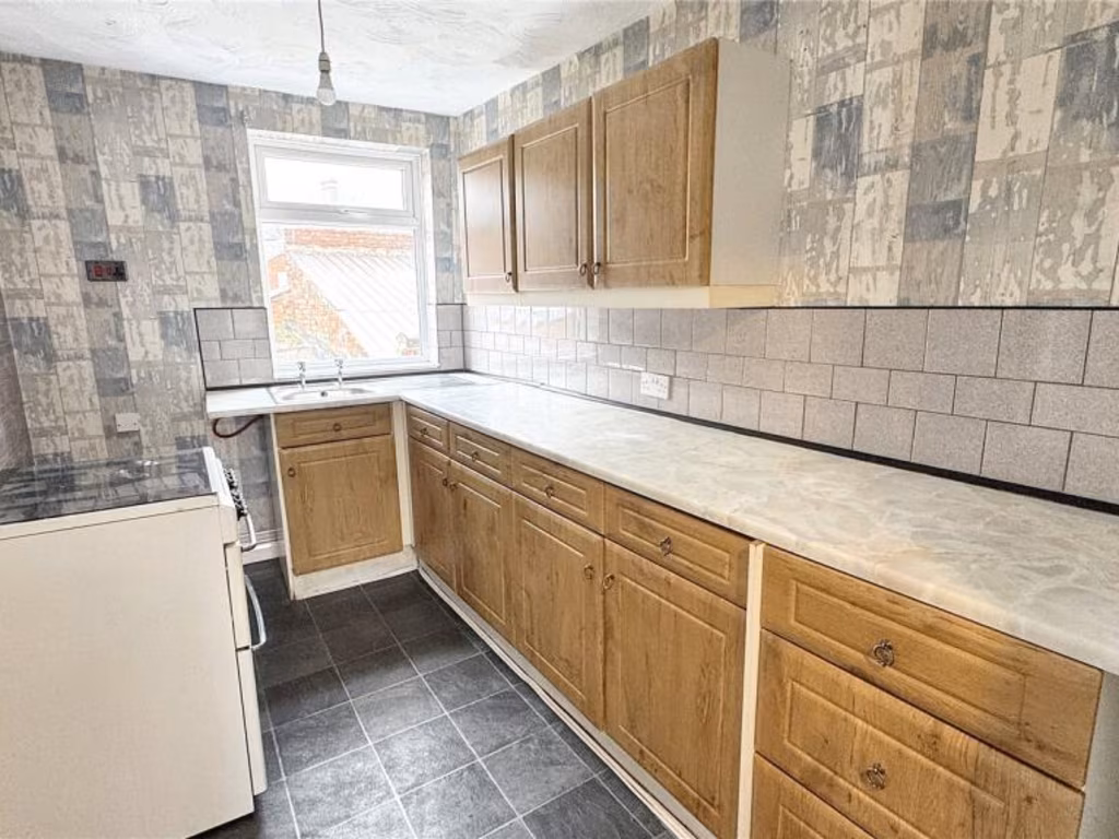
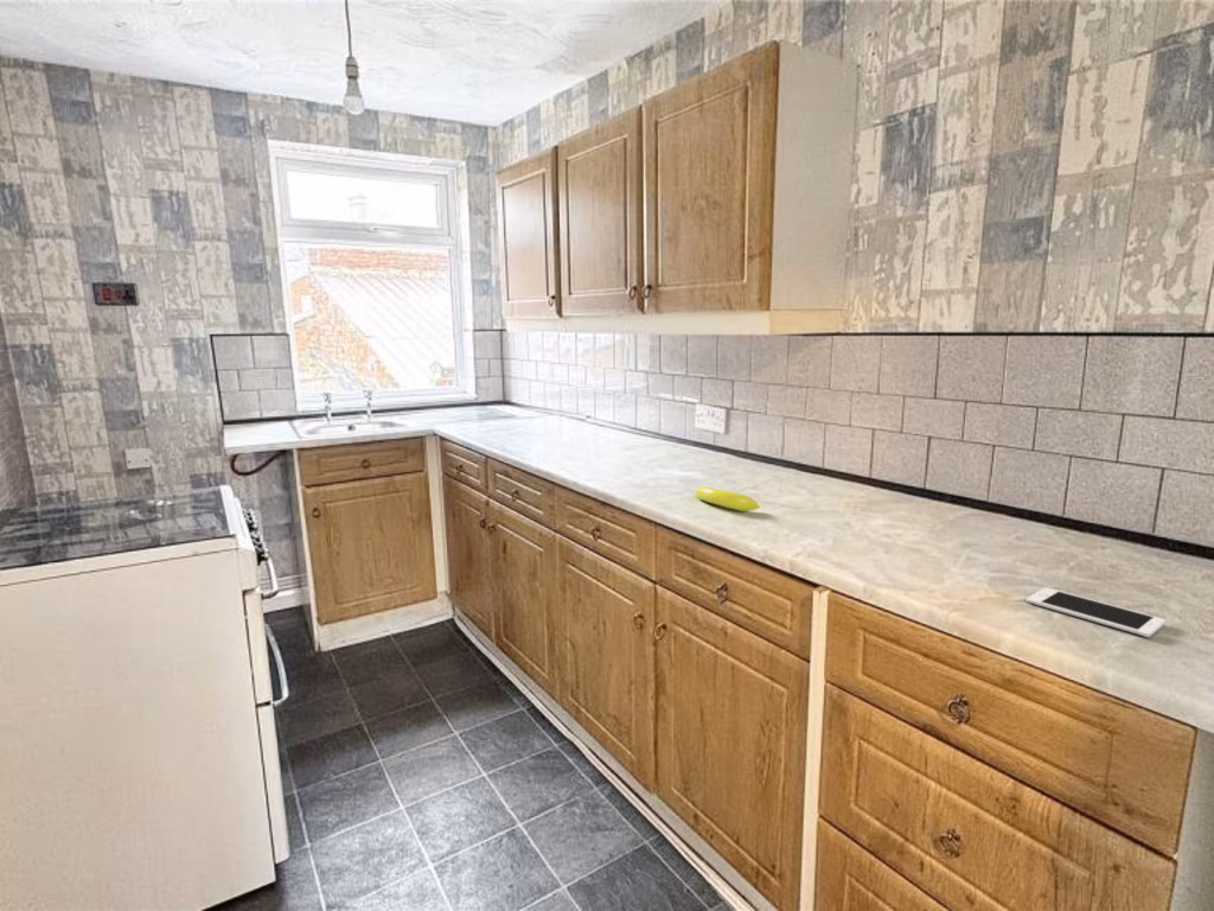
+ cell phone [1024,586,1167,638]
+ banana [694,485,761,512]
